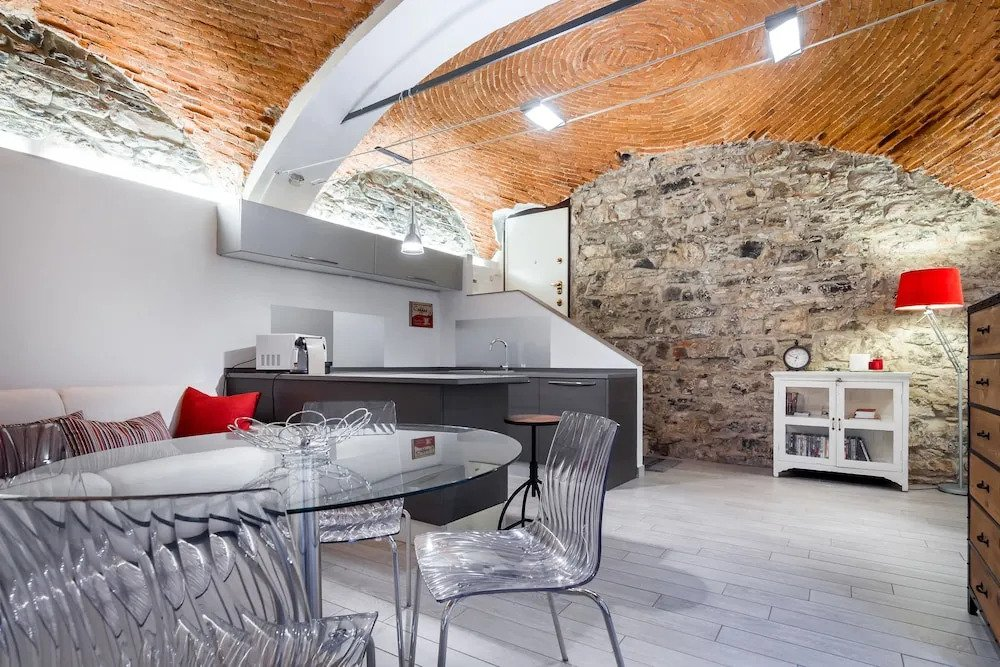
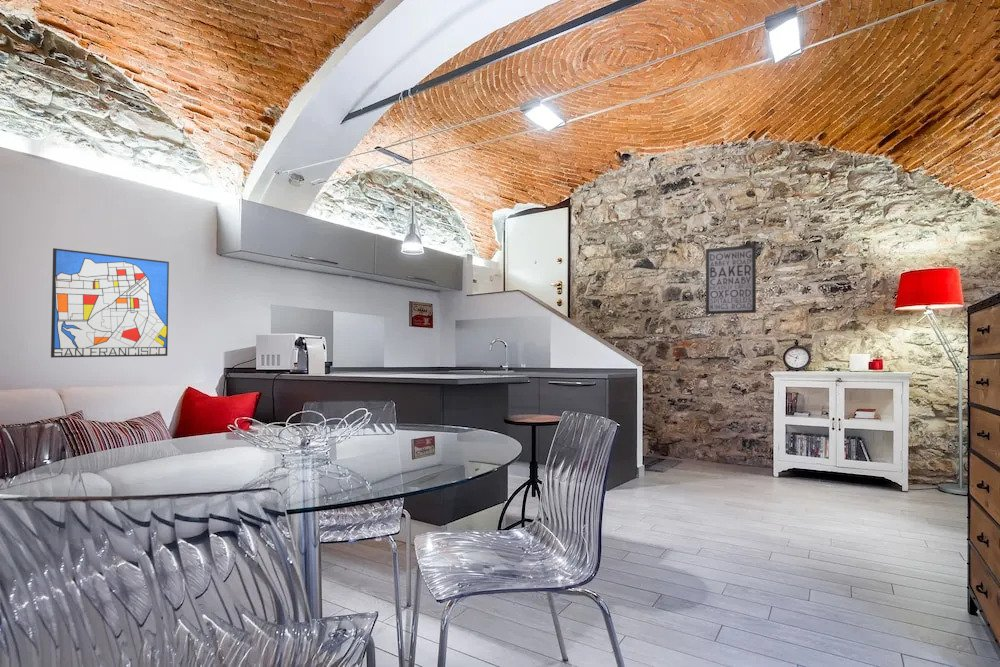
+ wall art [705,244,757,315]
+ wall art [50,247,170,359]
